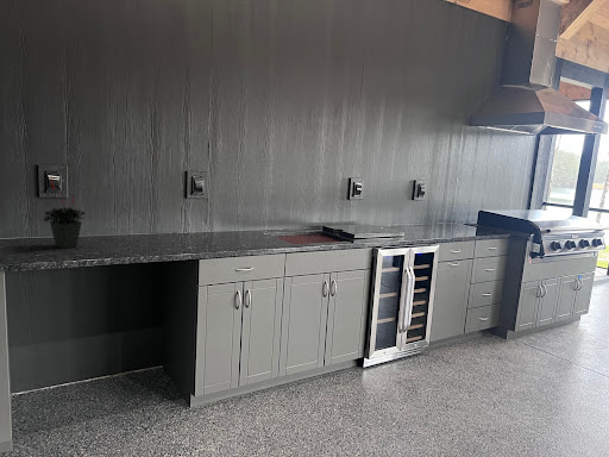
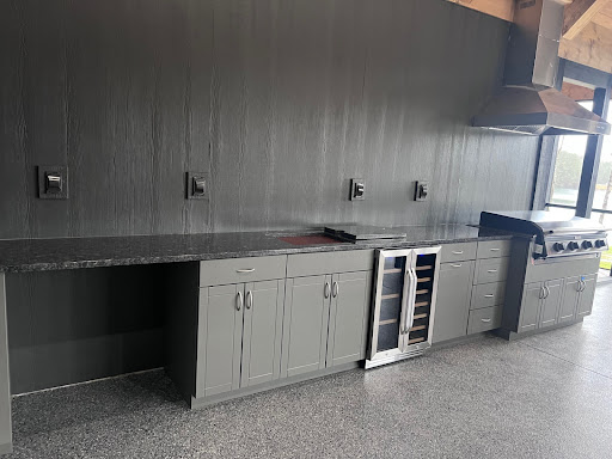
- potted plant [43,175,87,250]
